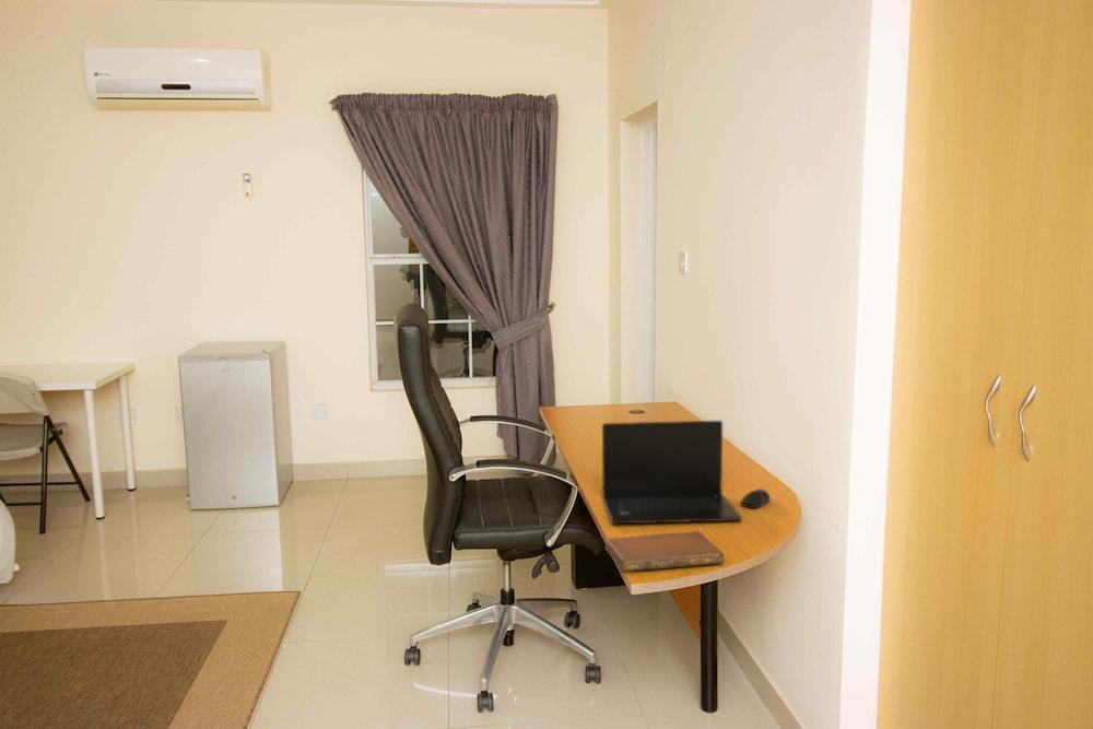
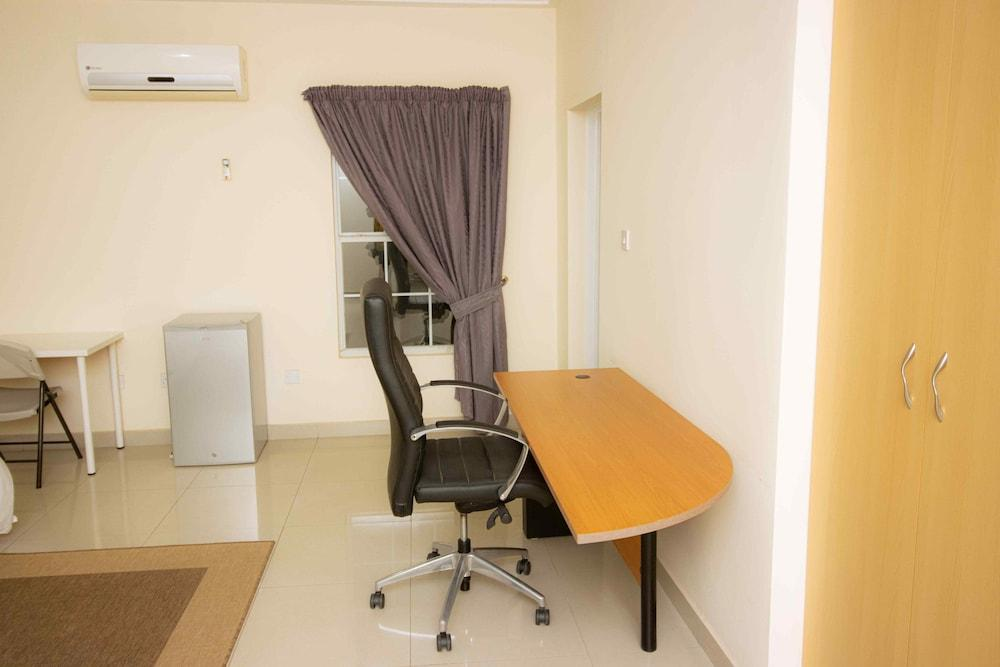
- computer mouse [740,487,772,509]
- laptop [601,420,743,525]
- notebook [604,530,726,573]
